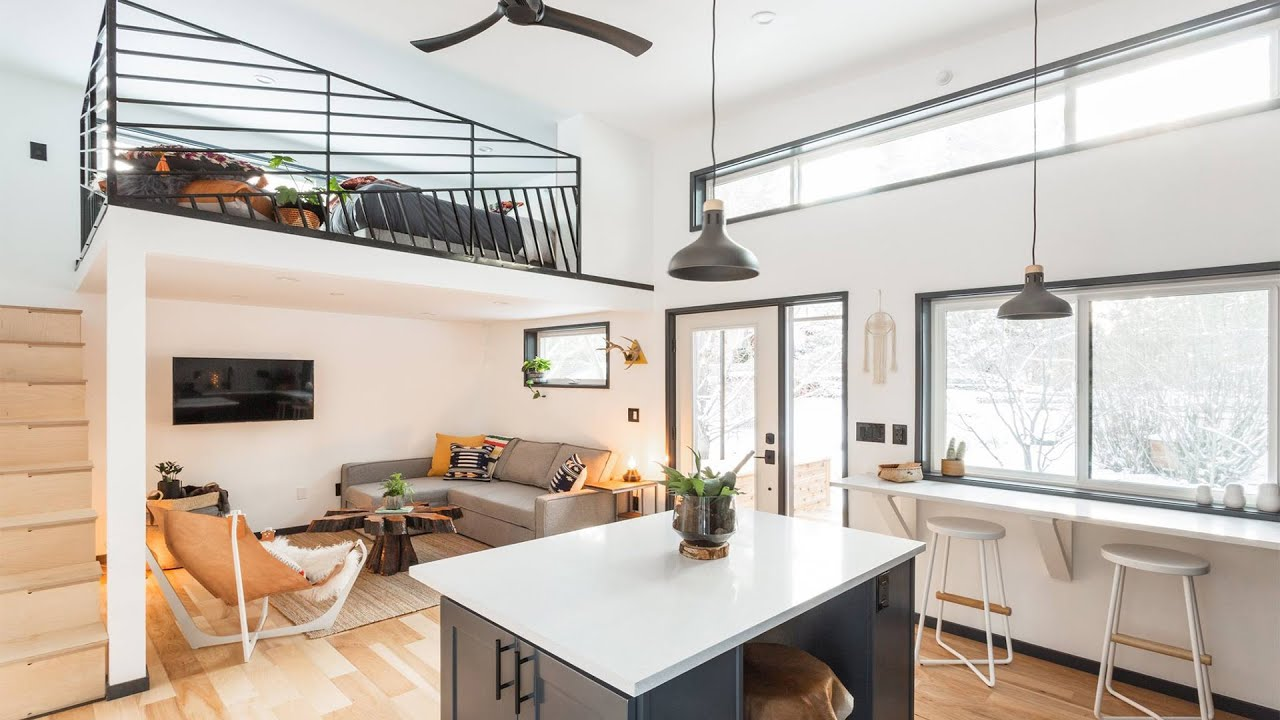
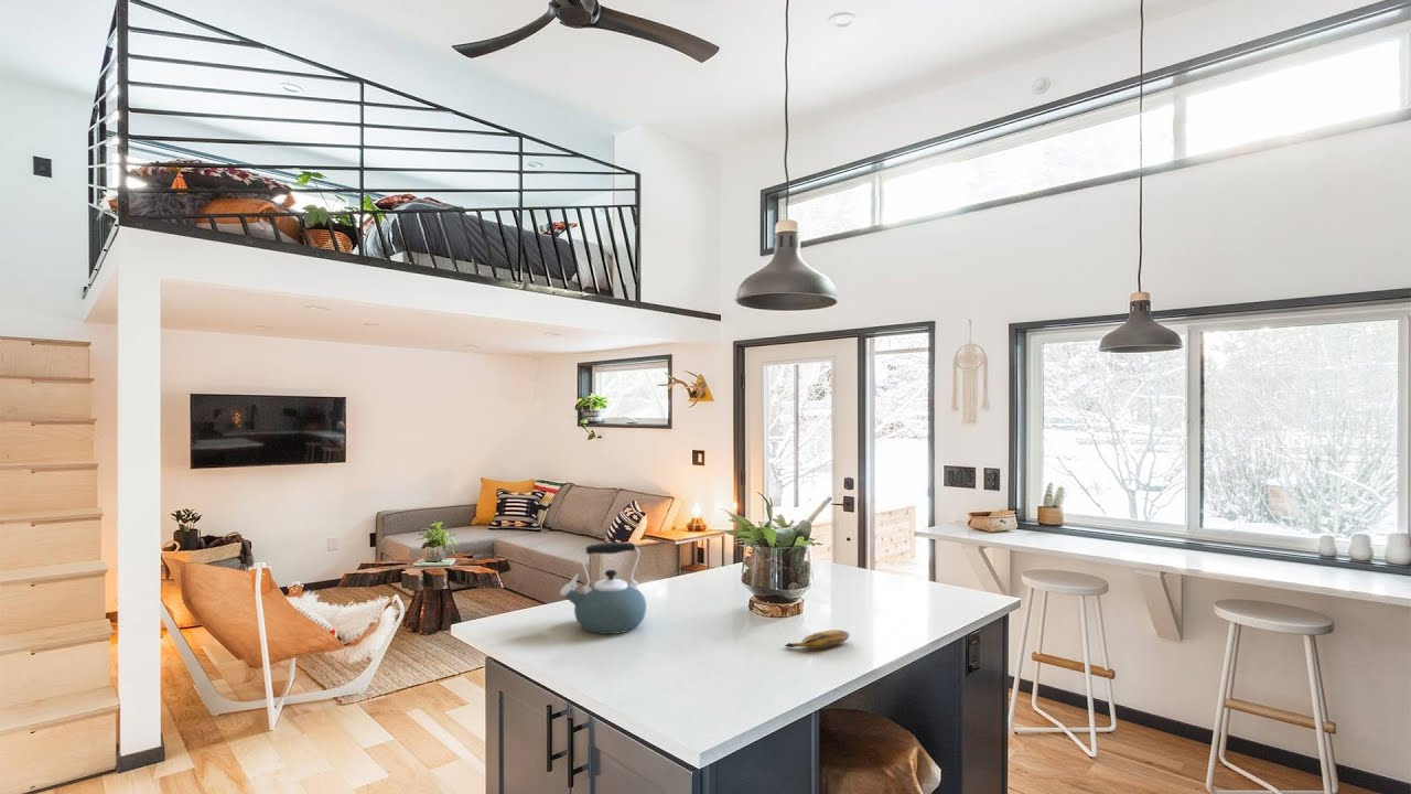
+ banana [784,629,851,650]
+ kettle [559,541,647,635]
